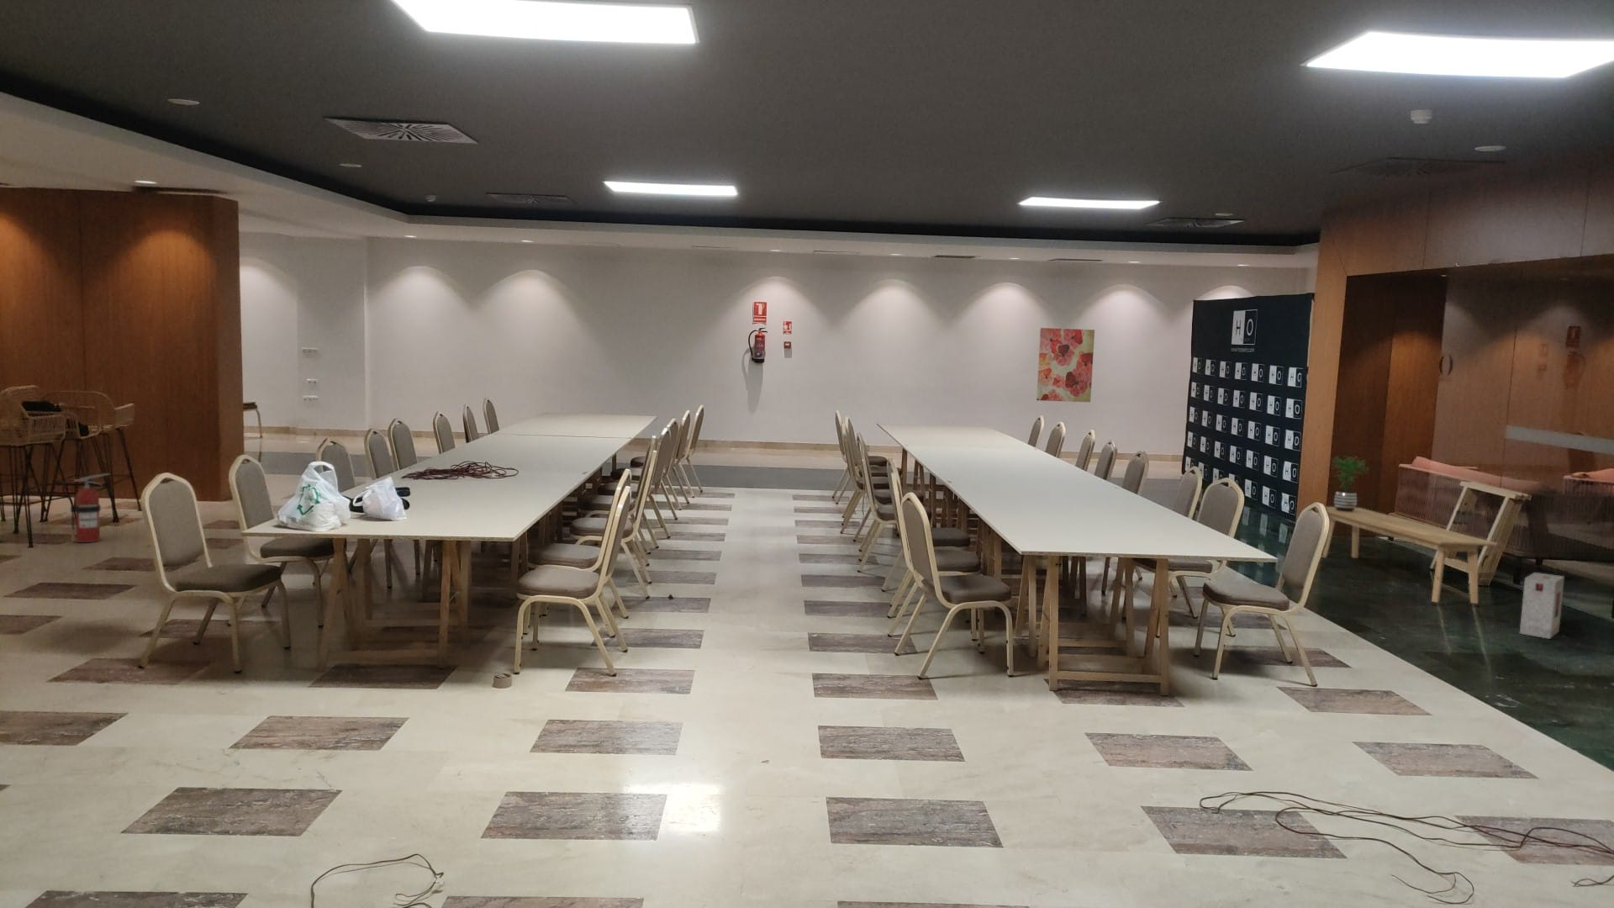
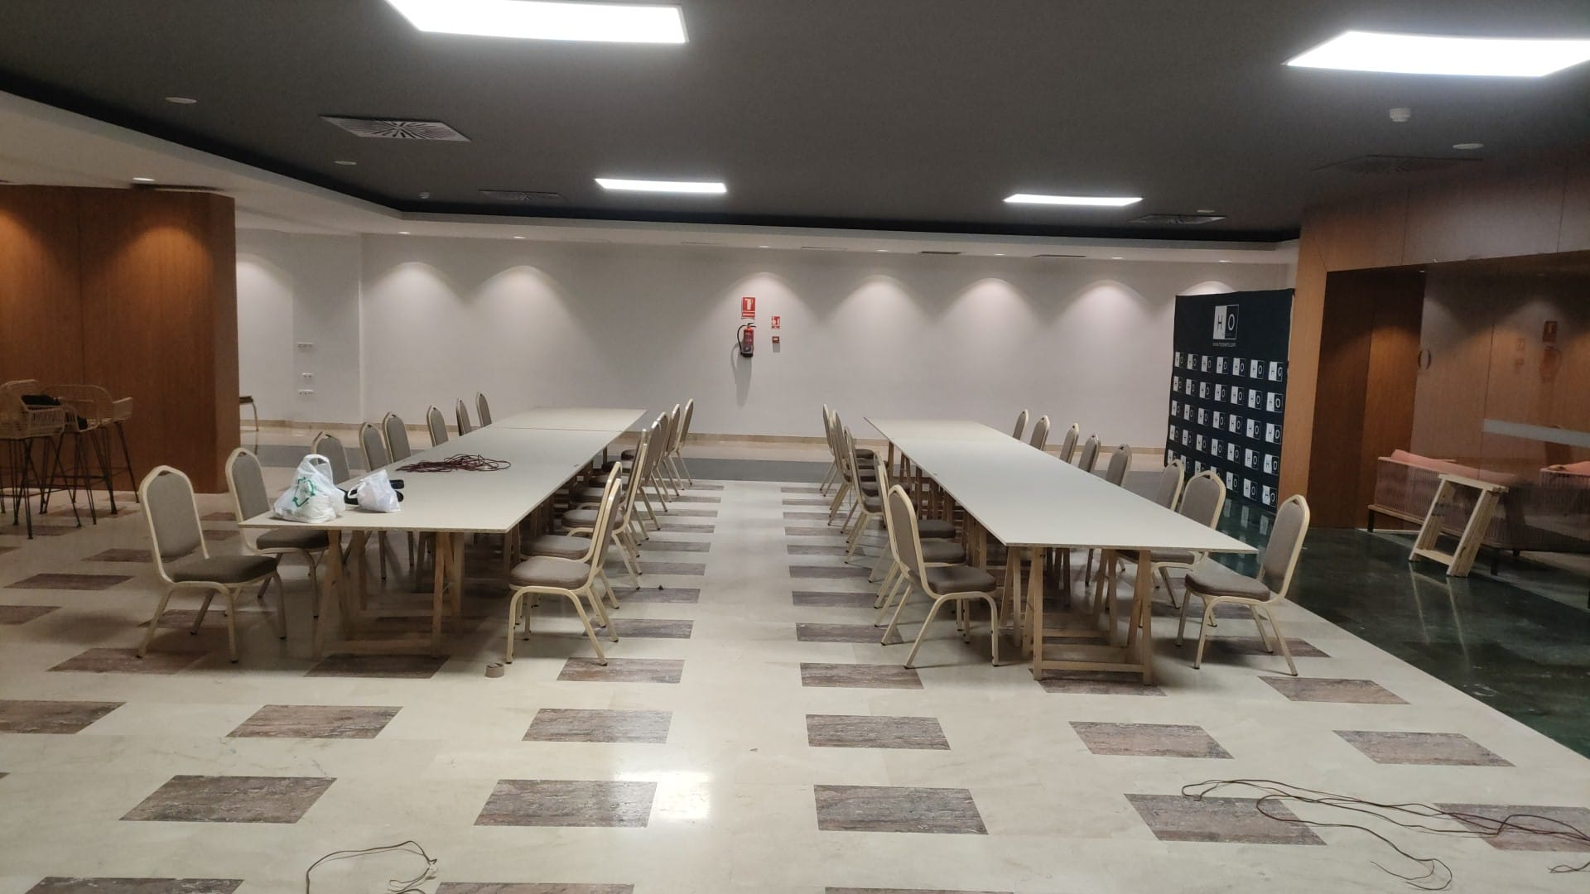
- fire extinguisher [61,472,111,543]
- bench [1322,507,1498,604]
- wall art [1035,327,1095,402]
- box [1519,572,1565,640]
- potted plant [1330,455,1370,512]
